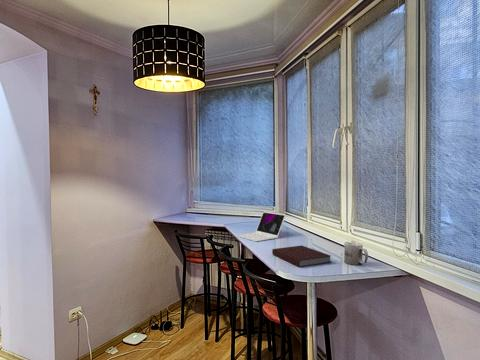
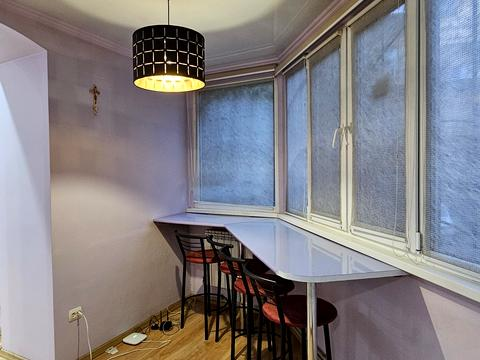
- laptop [235,210,286,242]
- notebook [271,244,332,268]
- mug [343,240,369,266]
